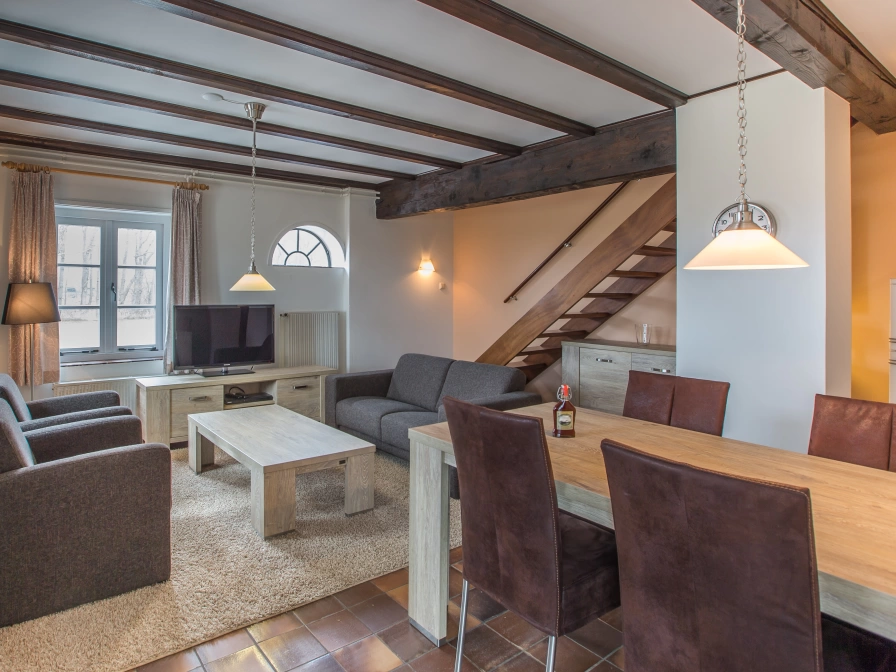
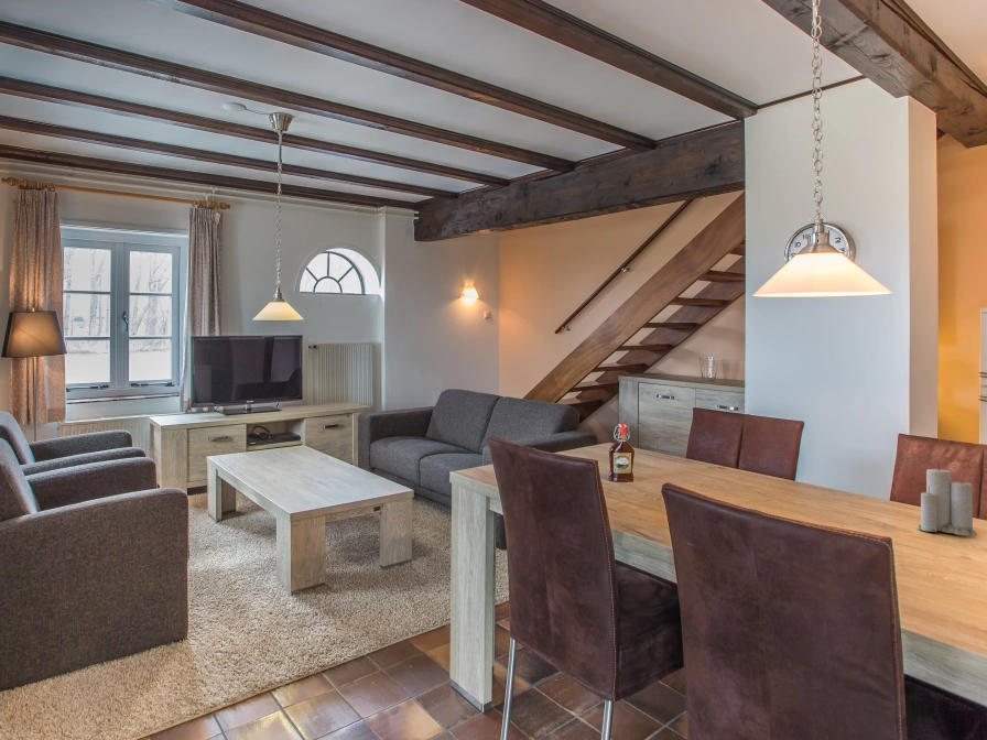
+ candle [915,463,978,536]
